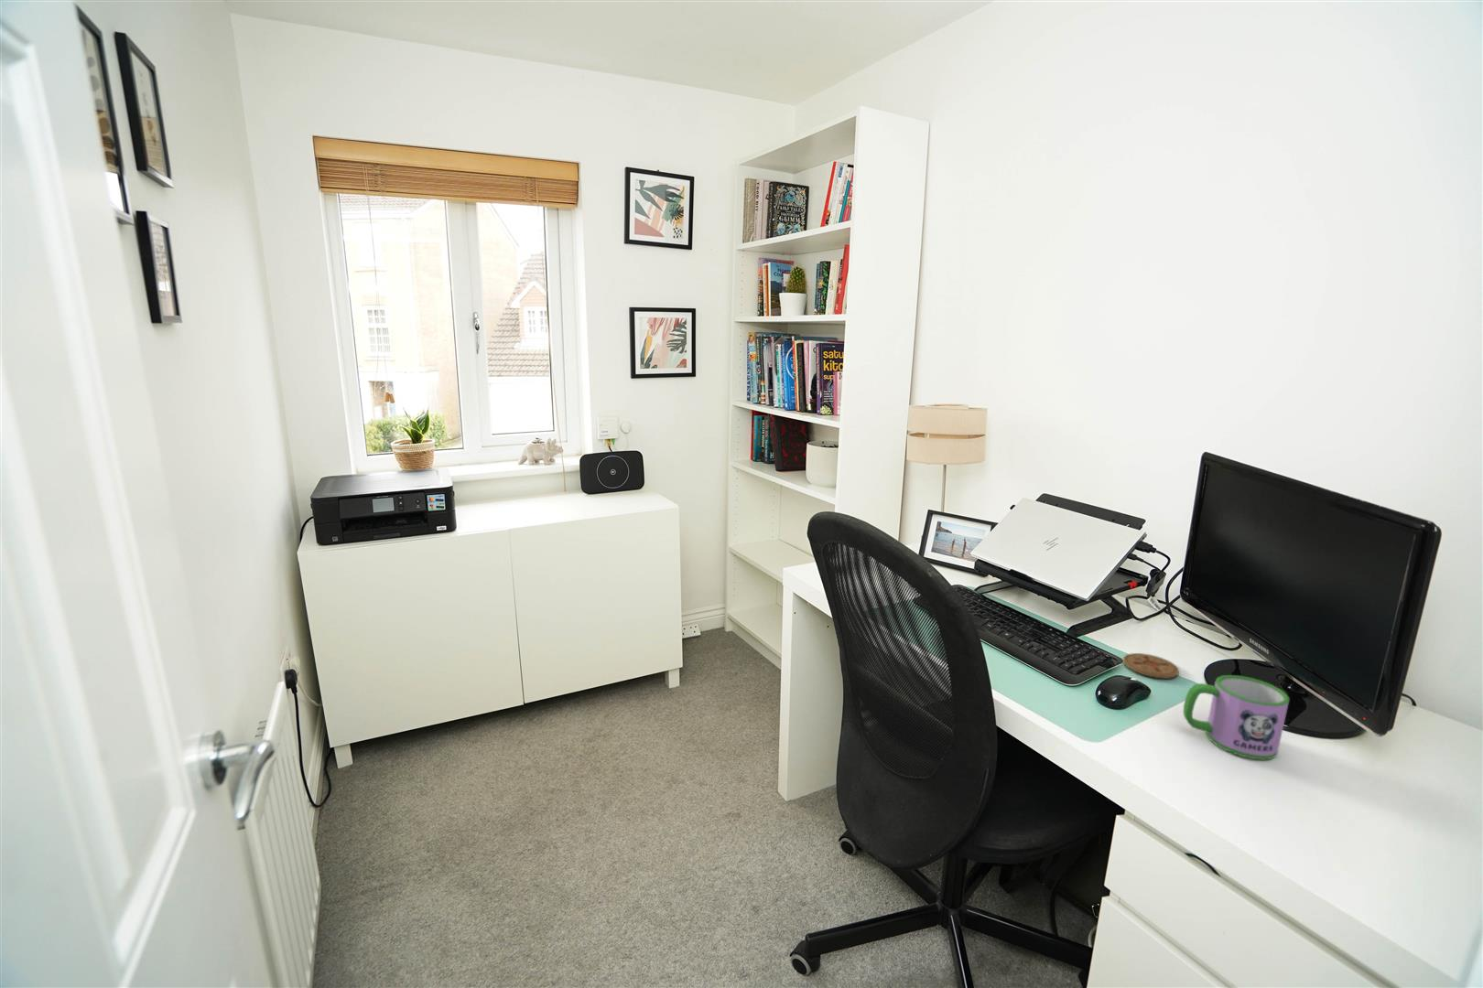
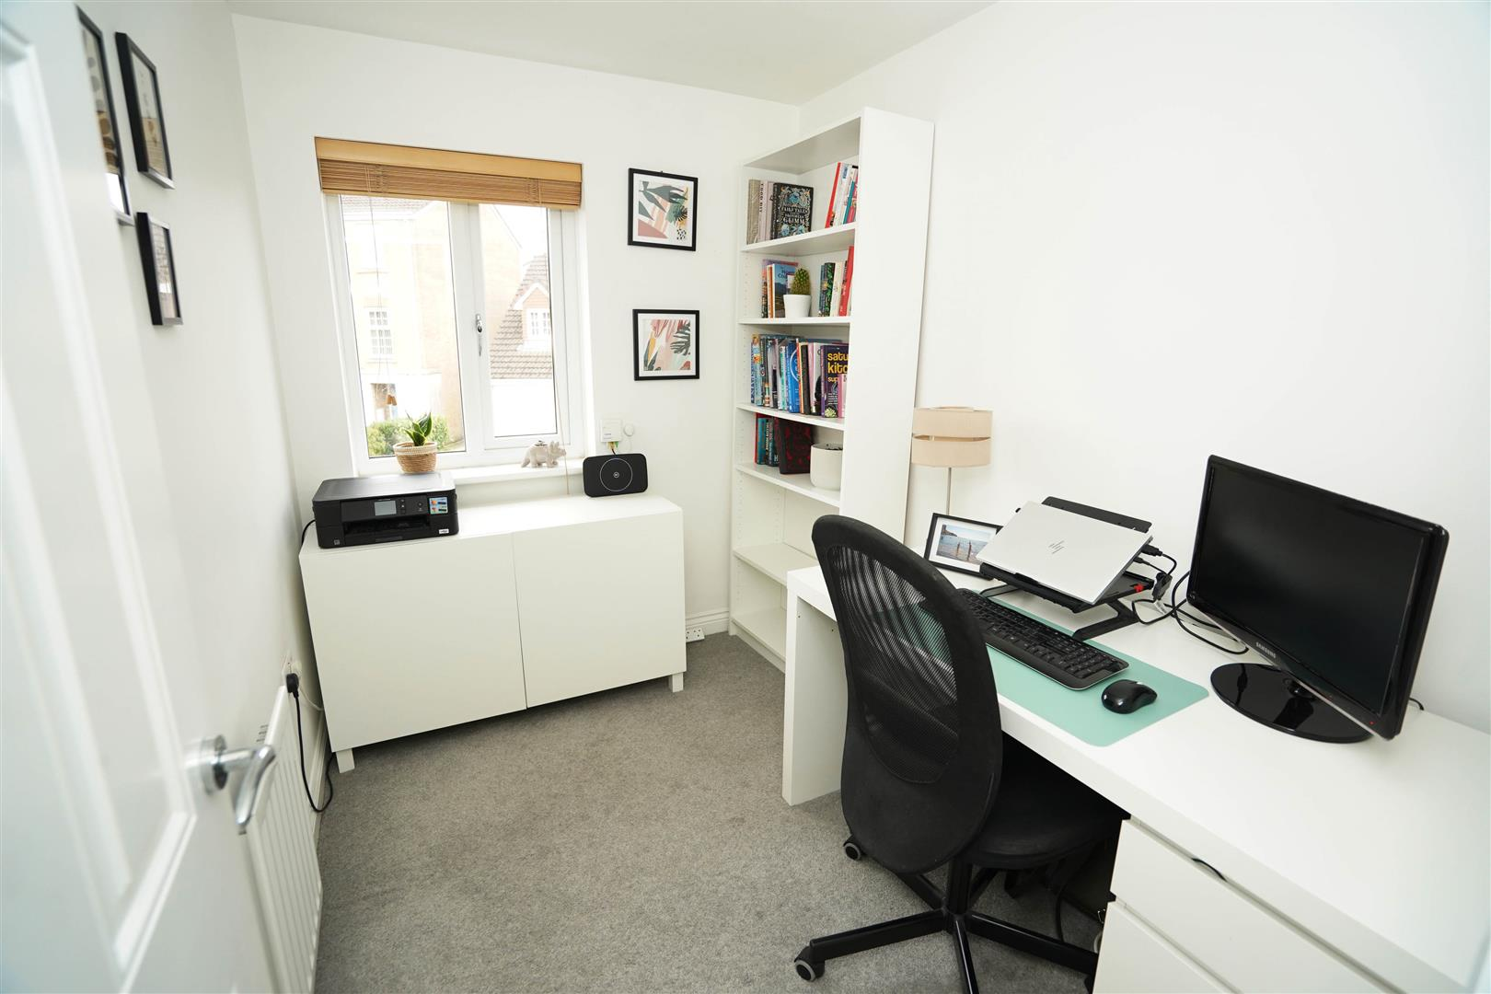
- coaster [1122,653,1180,679]
- mug [1182,674,1290,761]
